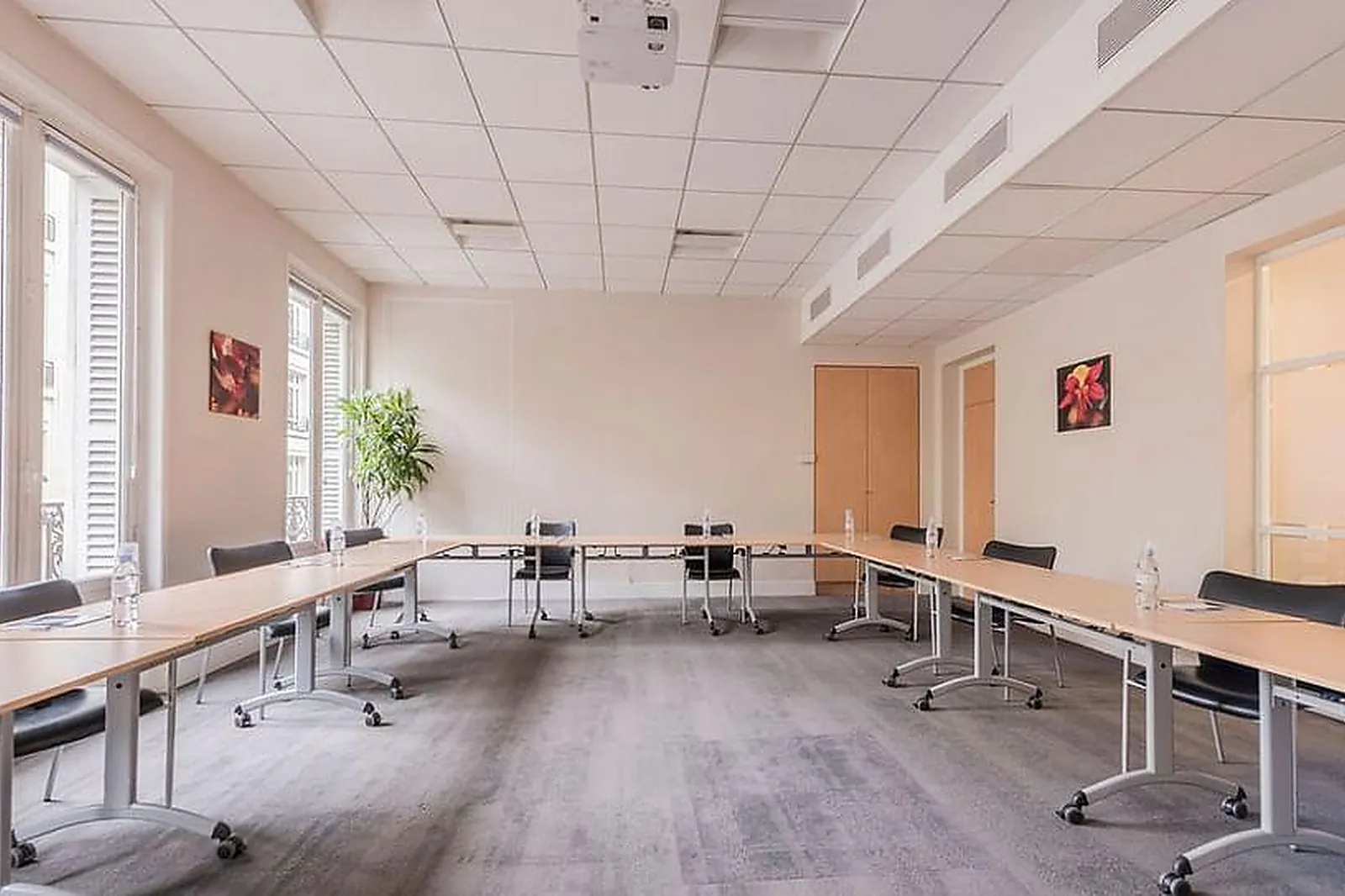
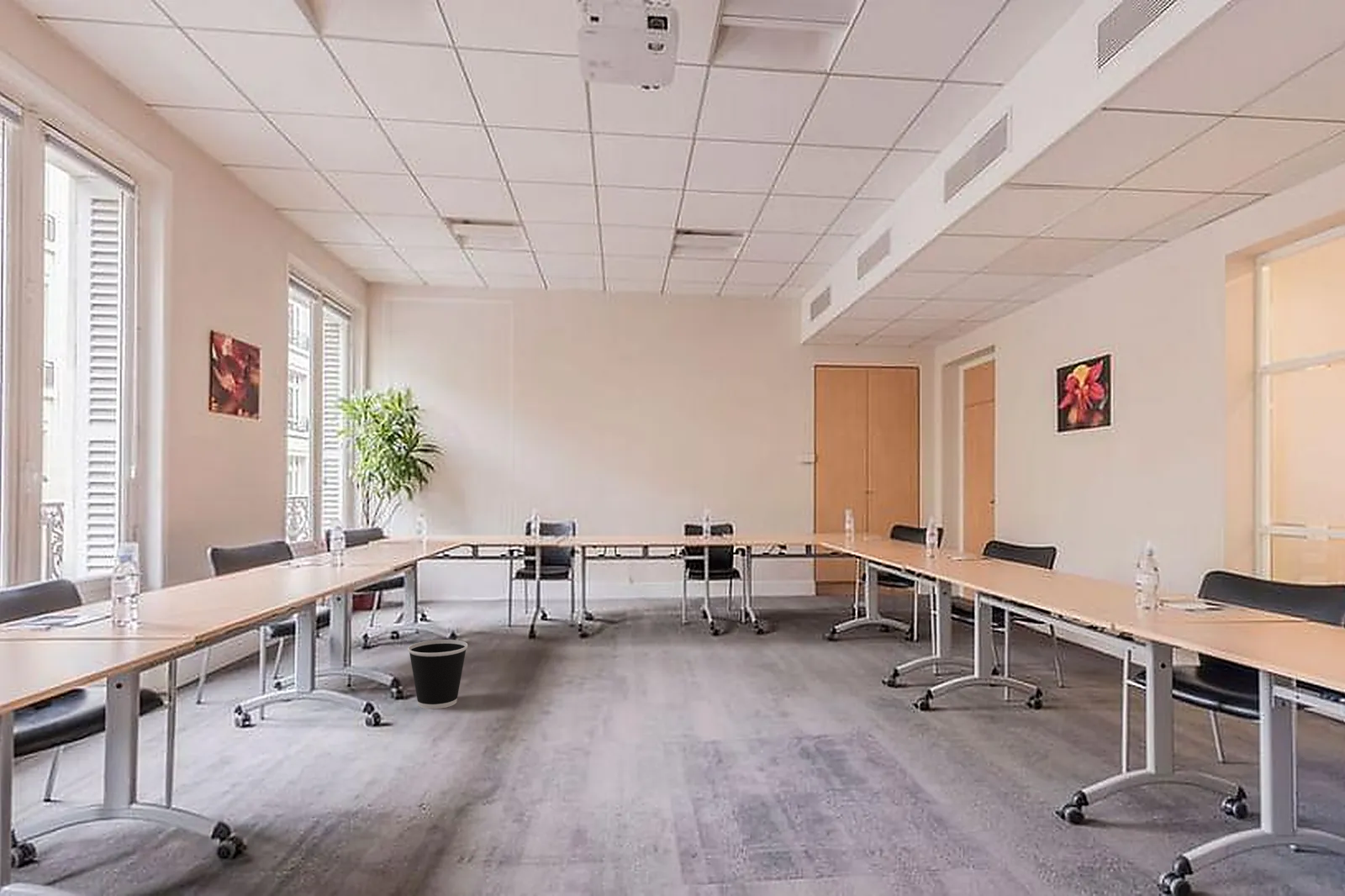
+ wastebasket [407,639,468,709]
